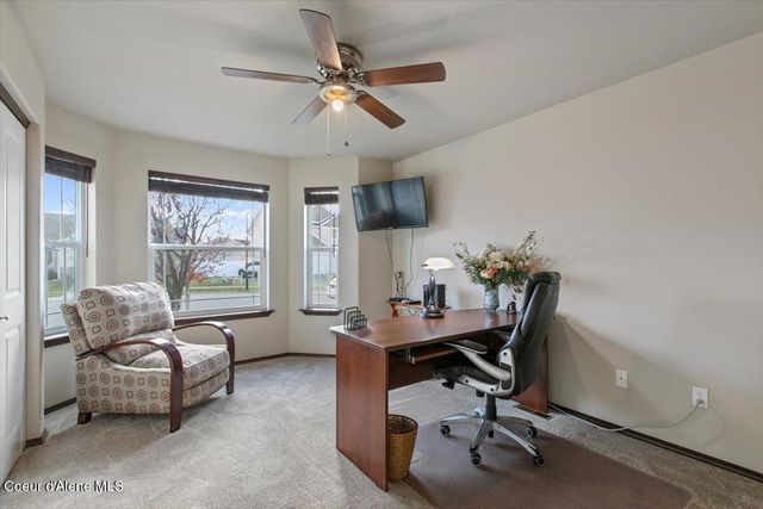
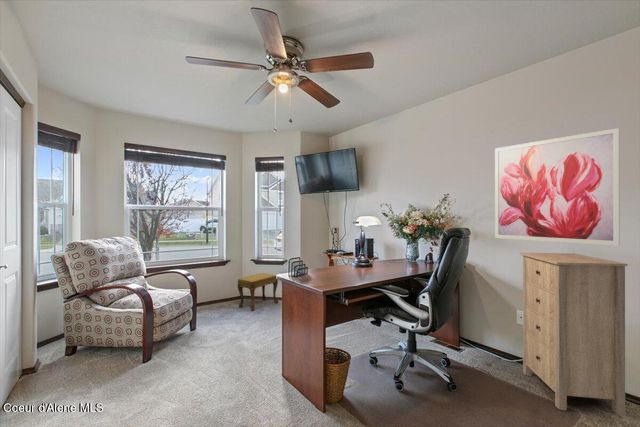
+ footstool [237,272,279,312]
+ storage cabinet [518,252,629,416]
+ wall art [494,127,621,247]
